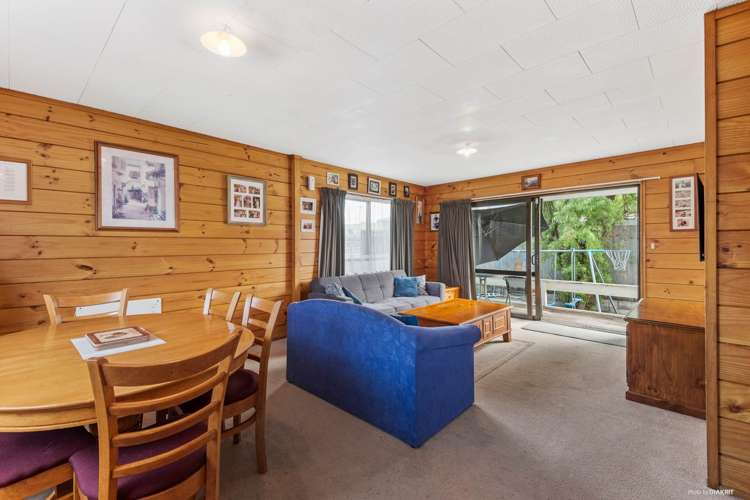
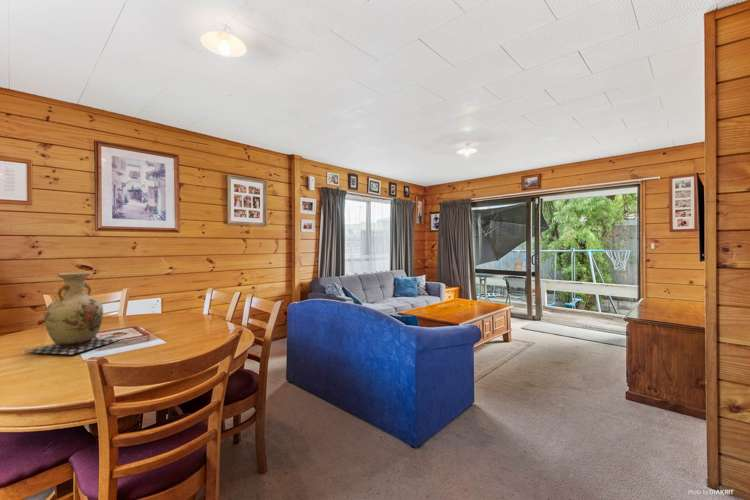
+ vase [25,271,120,355]
